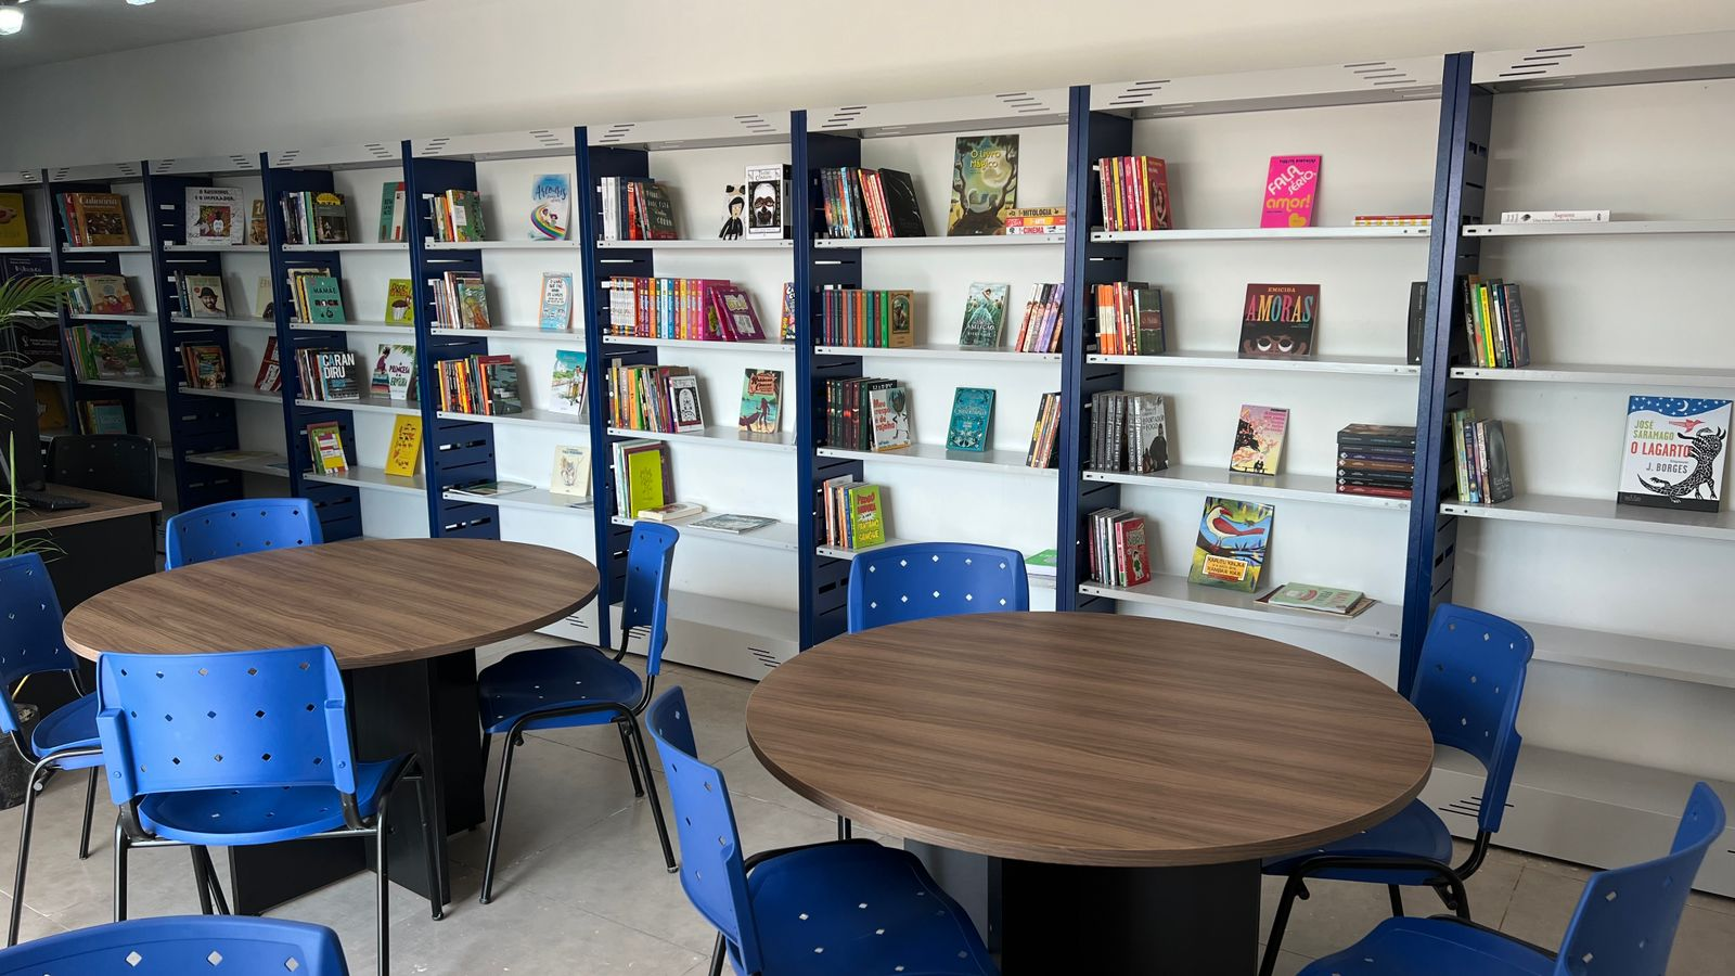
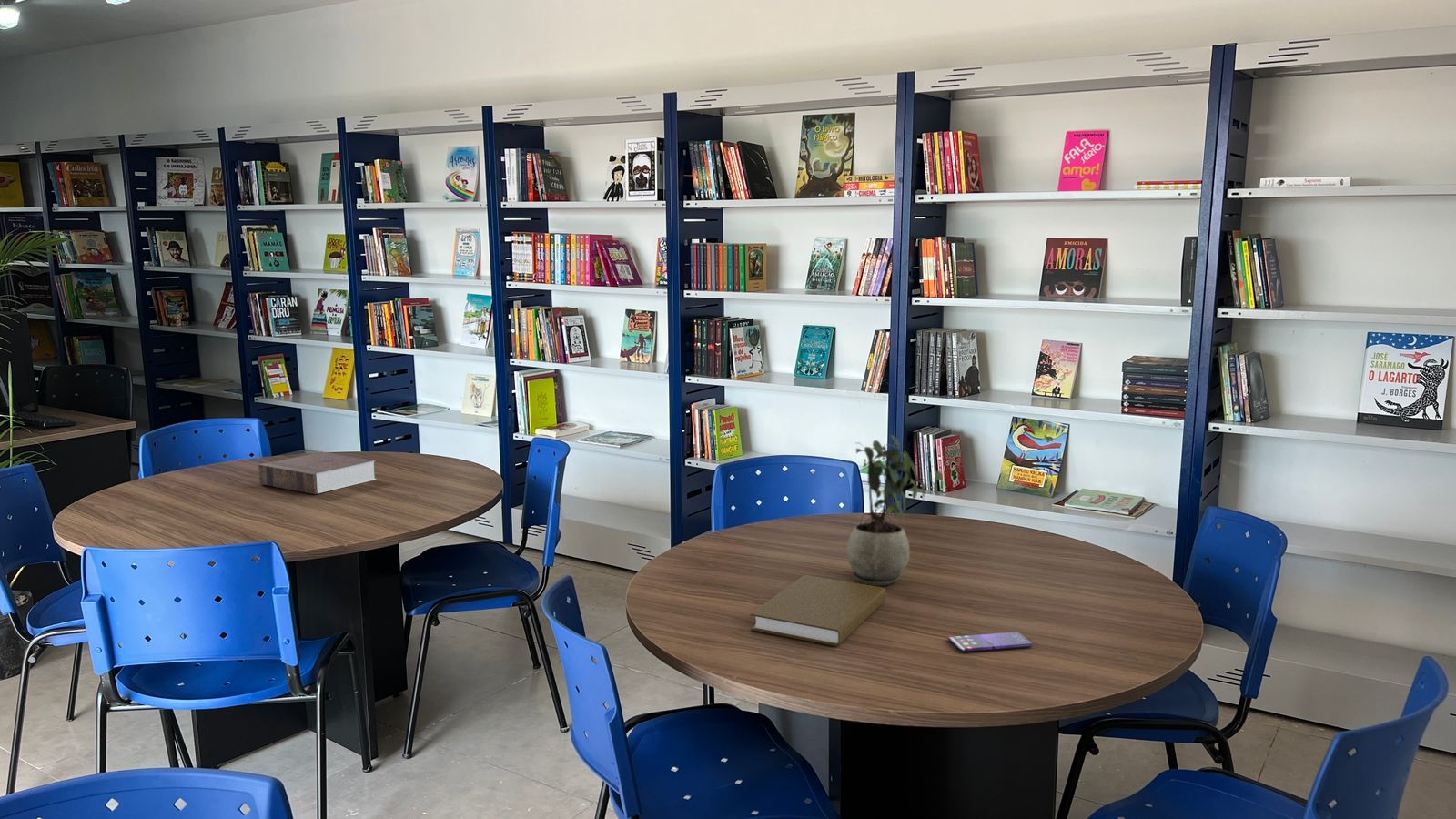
+ book [258,451,377,495]
+ potted plant [846,434,944,587]
+ book [750,574,886,647]
+ smartphone [947,632,1033,652]
